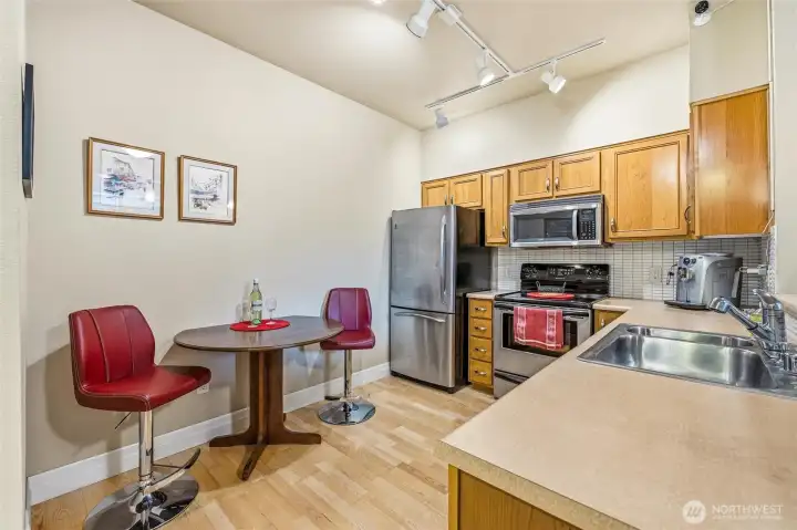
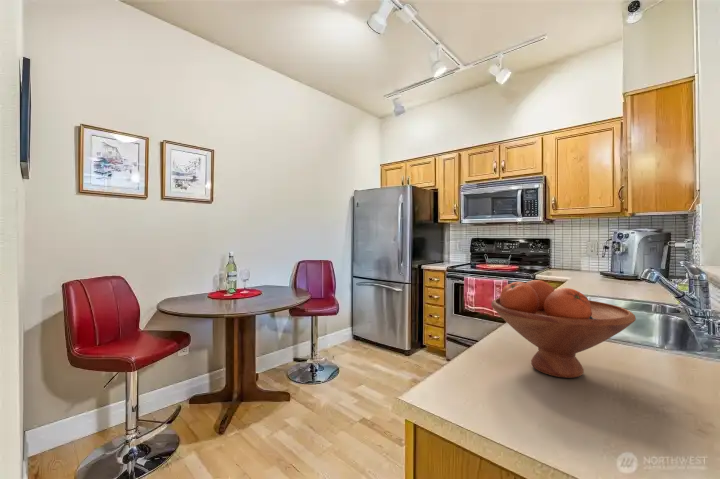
+ fruit bowl [490,279,637,379]
